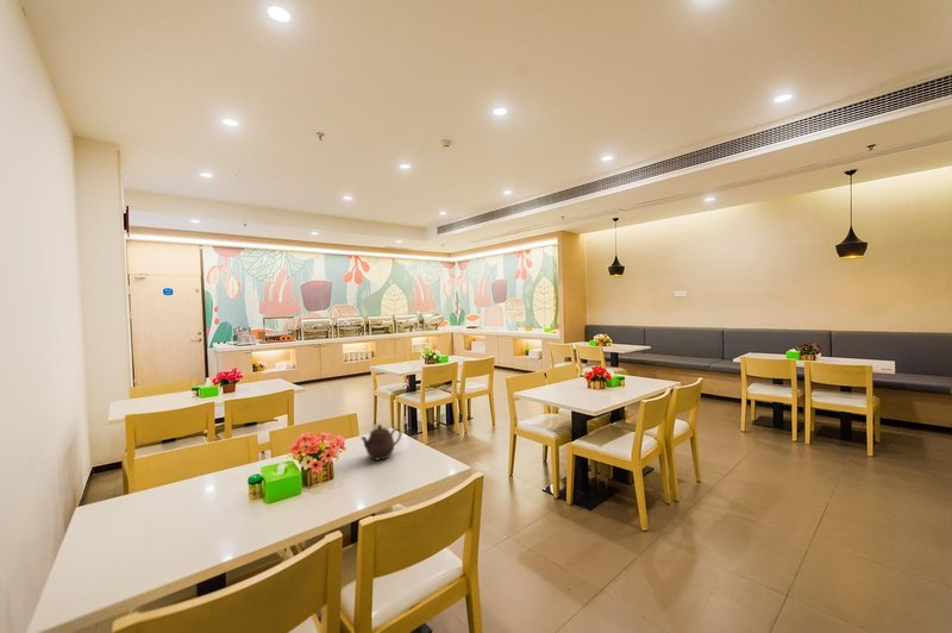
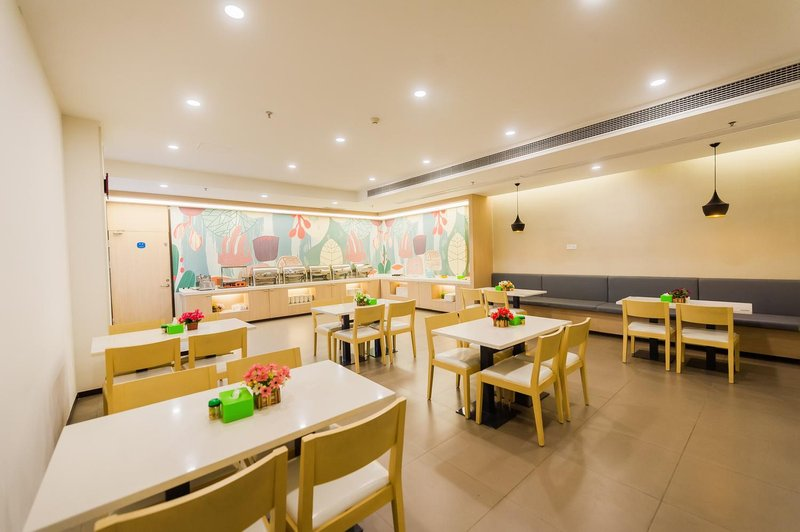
- teapot [361,424,402,462]
